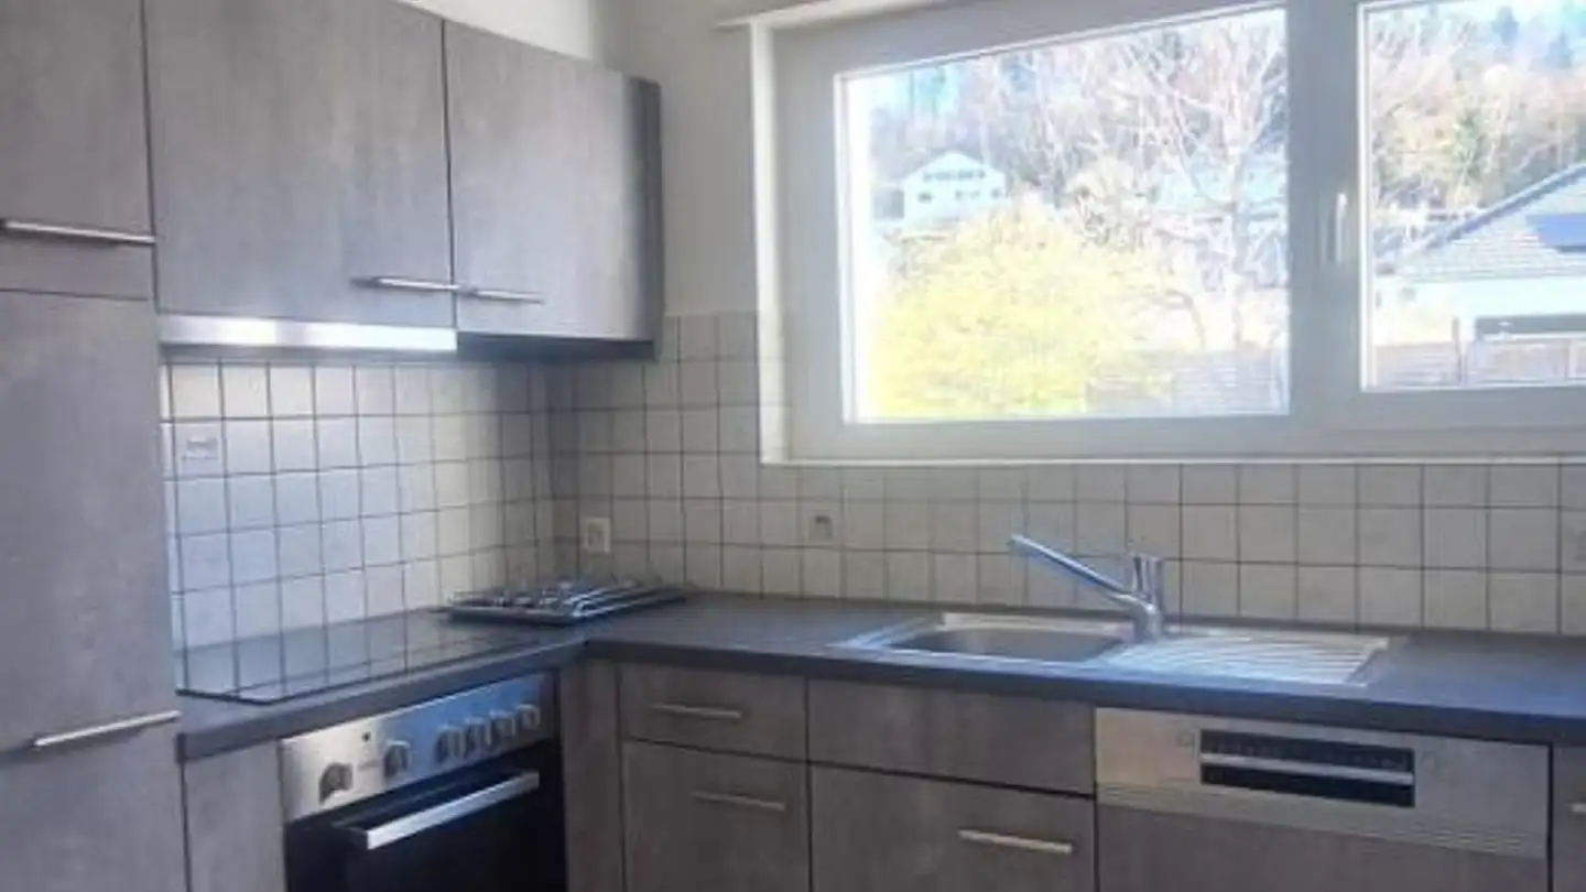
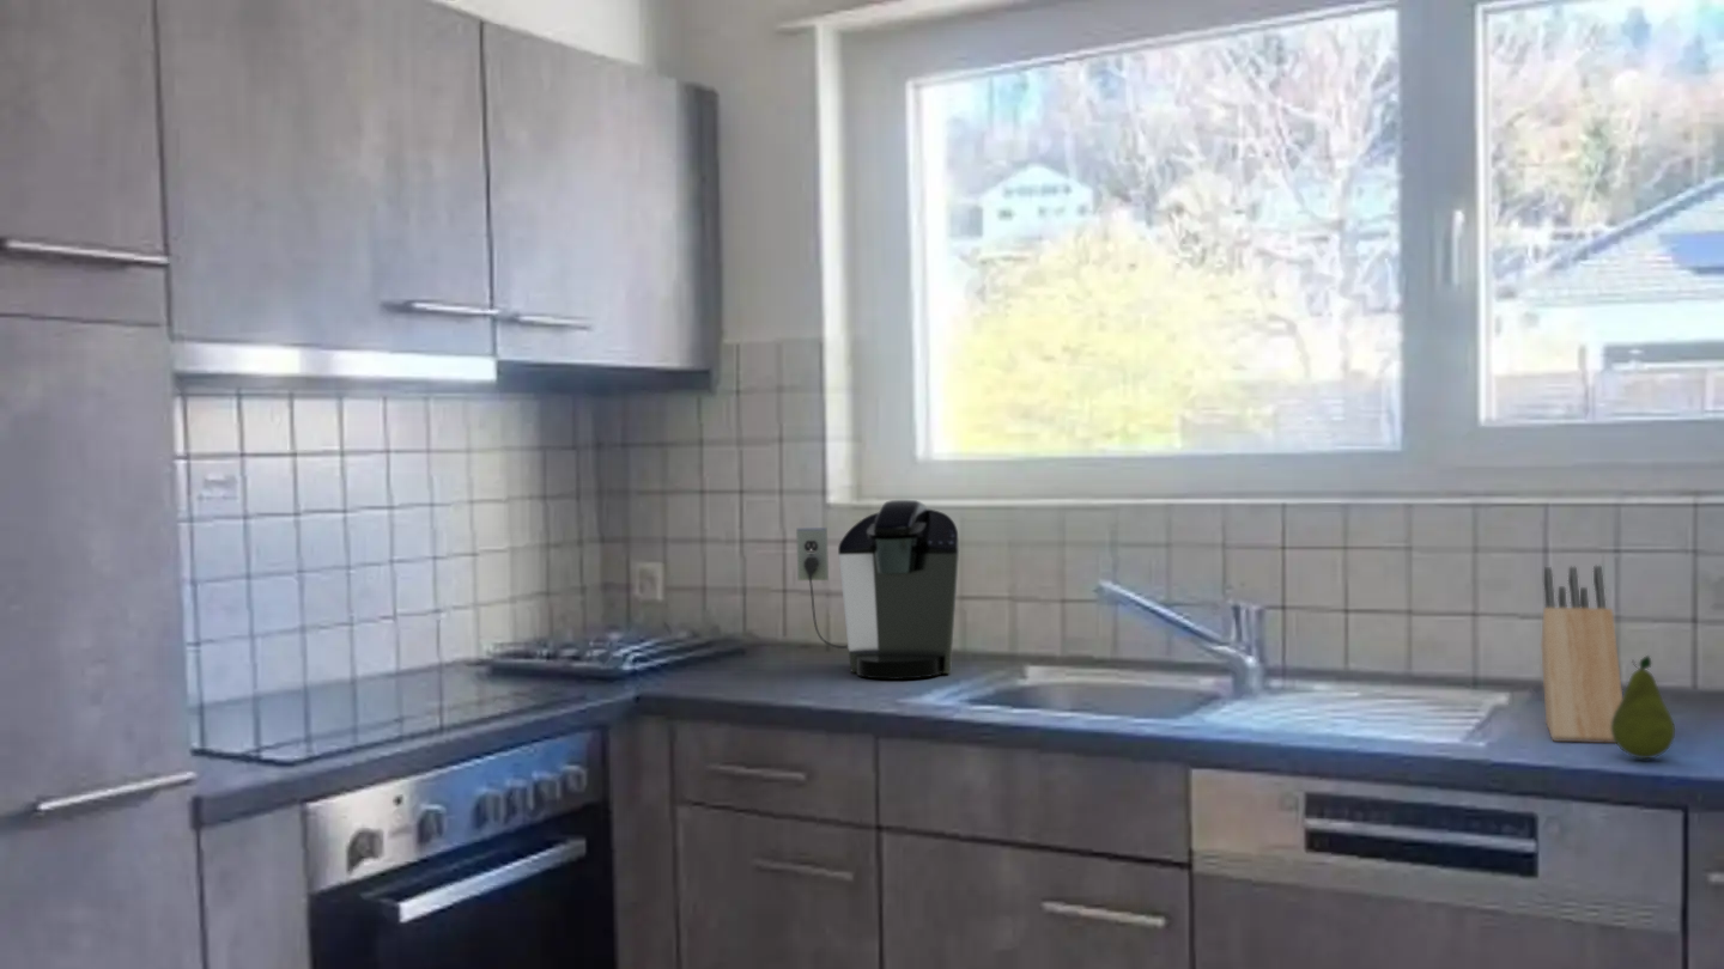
+ coffee maker [795,499,960,681]
+ fruit [1611,654,1676,760]
+ knife block [1540,565,1623,744]
